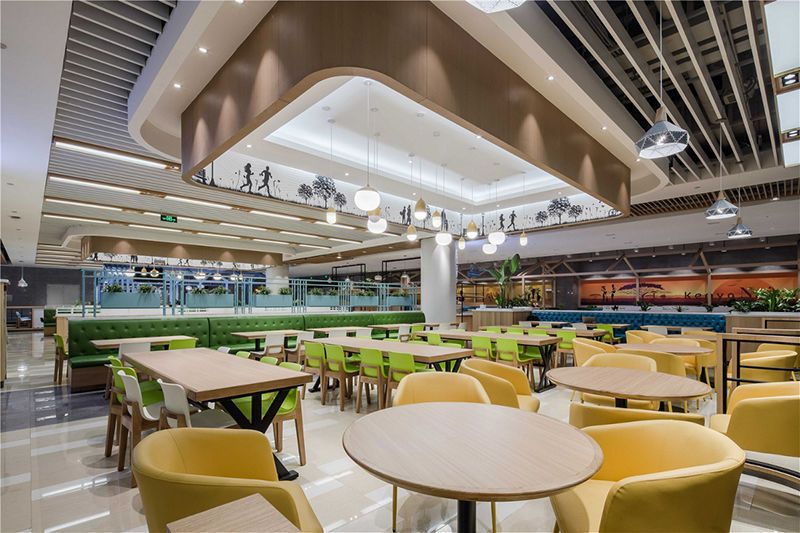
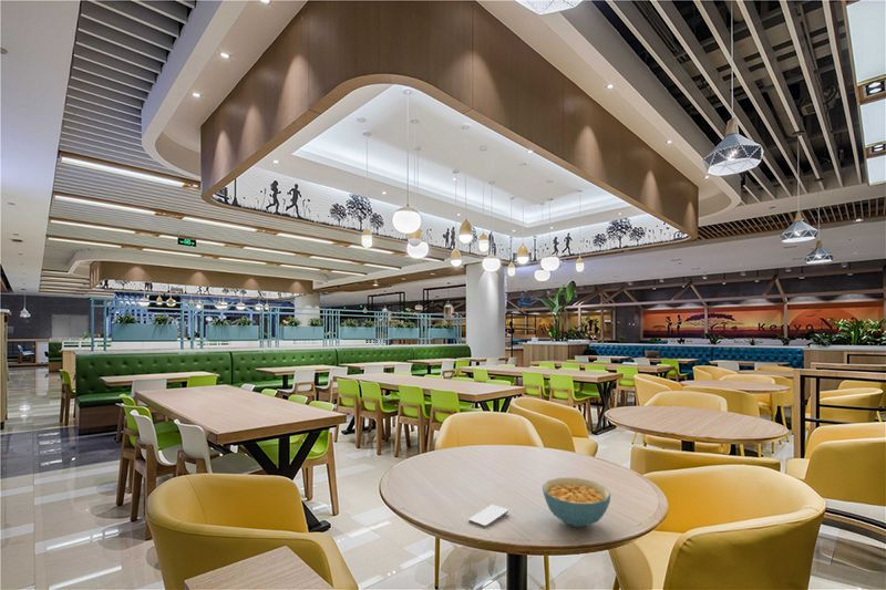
+ smartphone [467,504,509,529]
+ cereal bowl [542,477,611,528]
